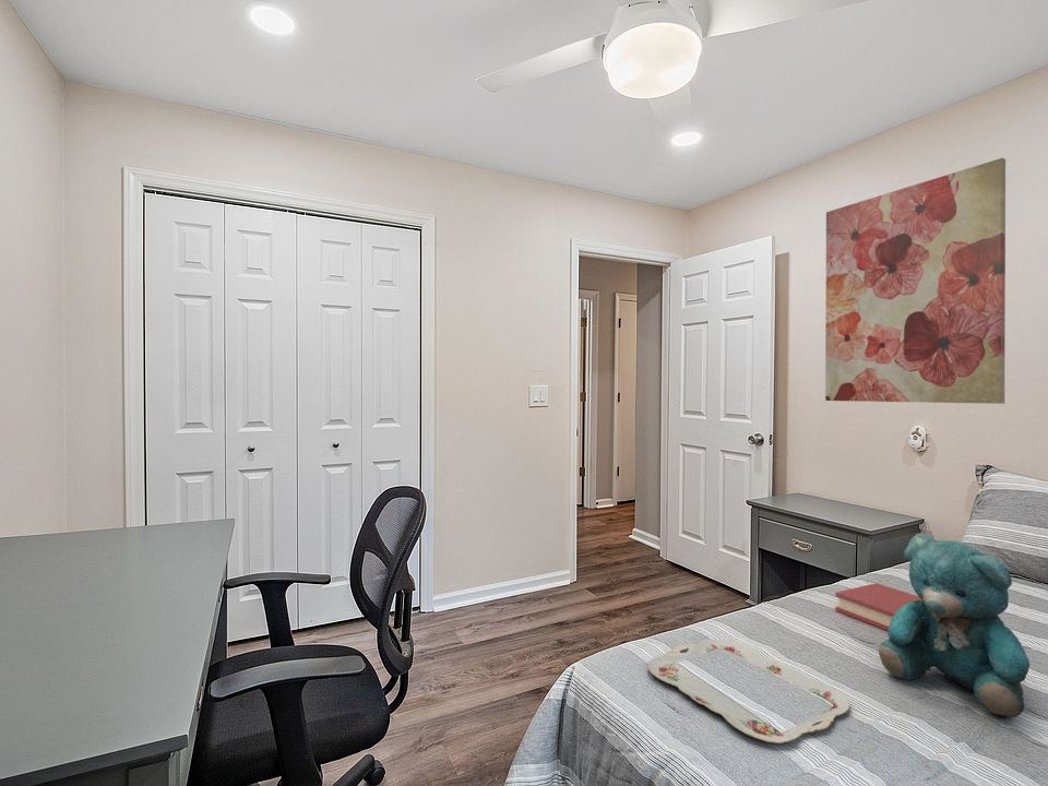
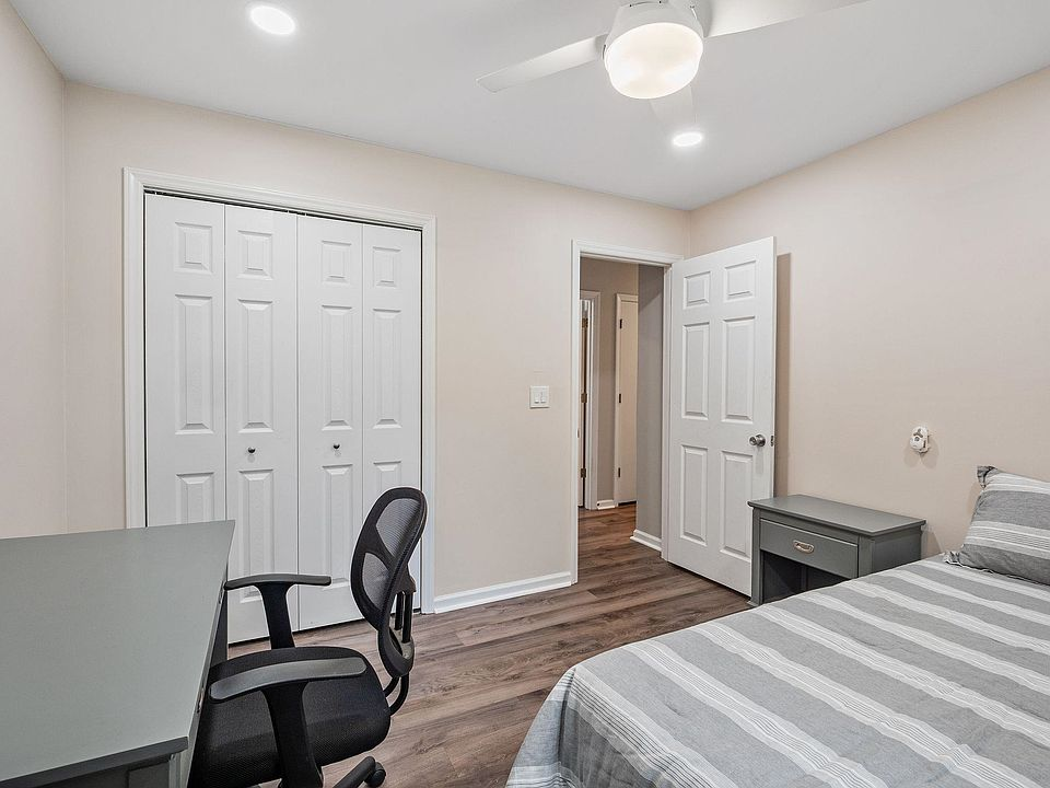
- serving tray [646,639,850,745]
- teddy bear [878,533,1031,718]
- wall art [824,157,1007,405]
- hardback book [834,582,922,632]
